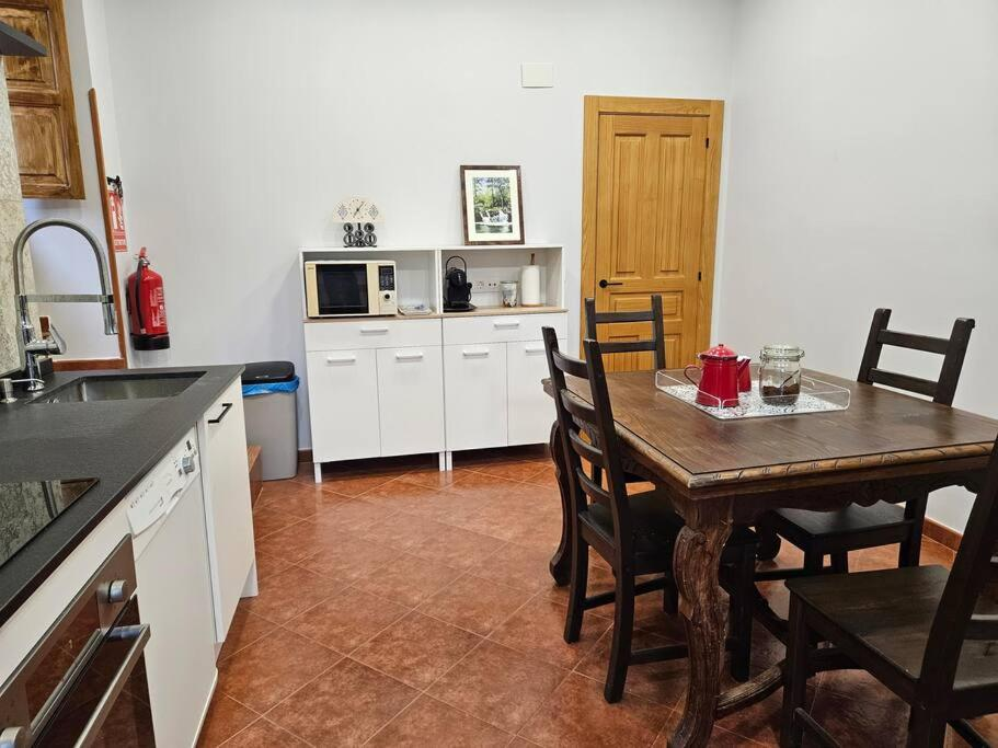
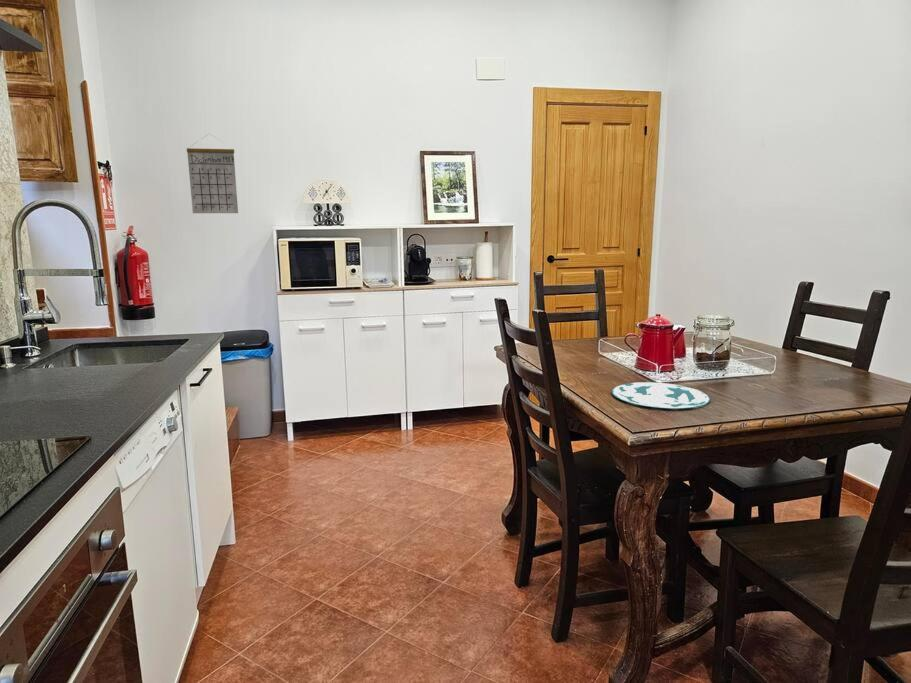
+ calendar [186,133,239,214]
+ plate [611,381,711,409]
